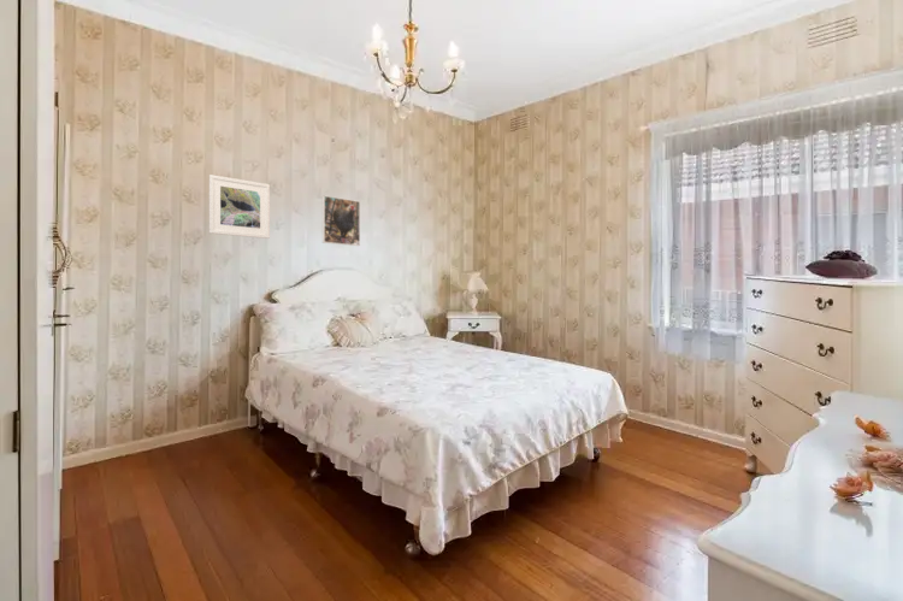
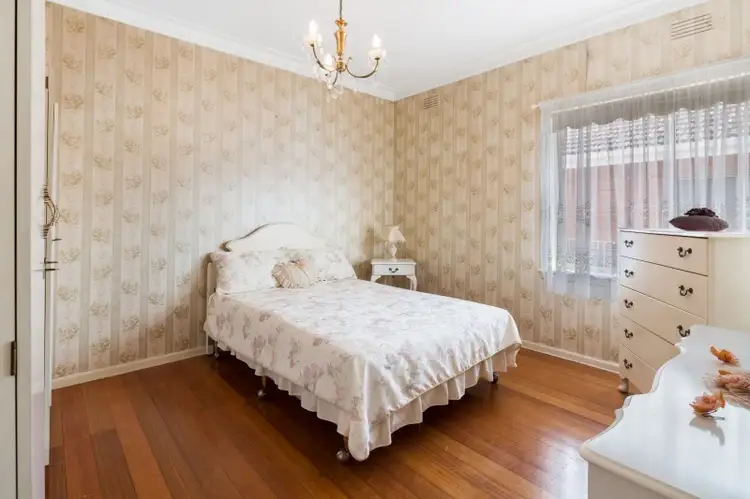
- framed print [321,195,361,247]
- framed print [208,173,271,240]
